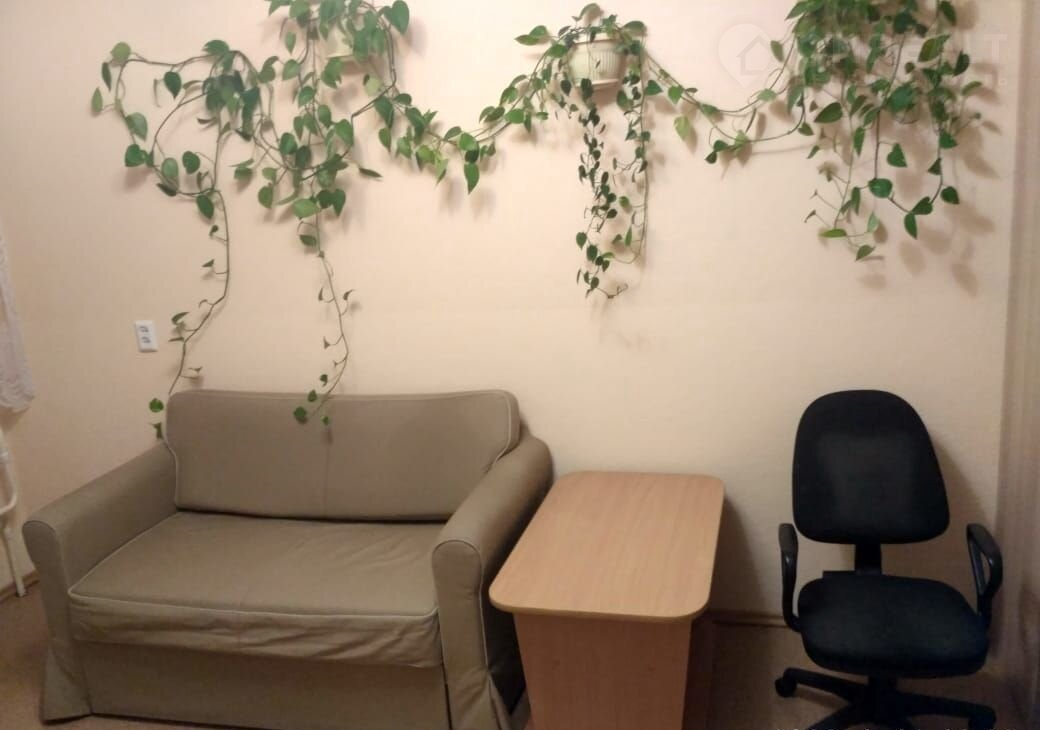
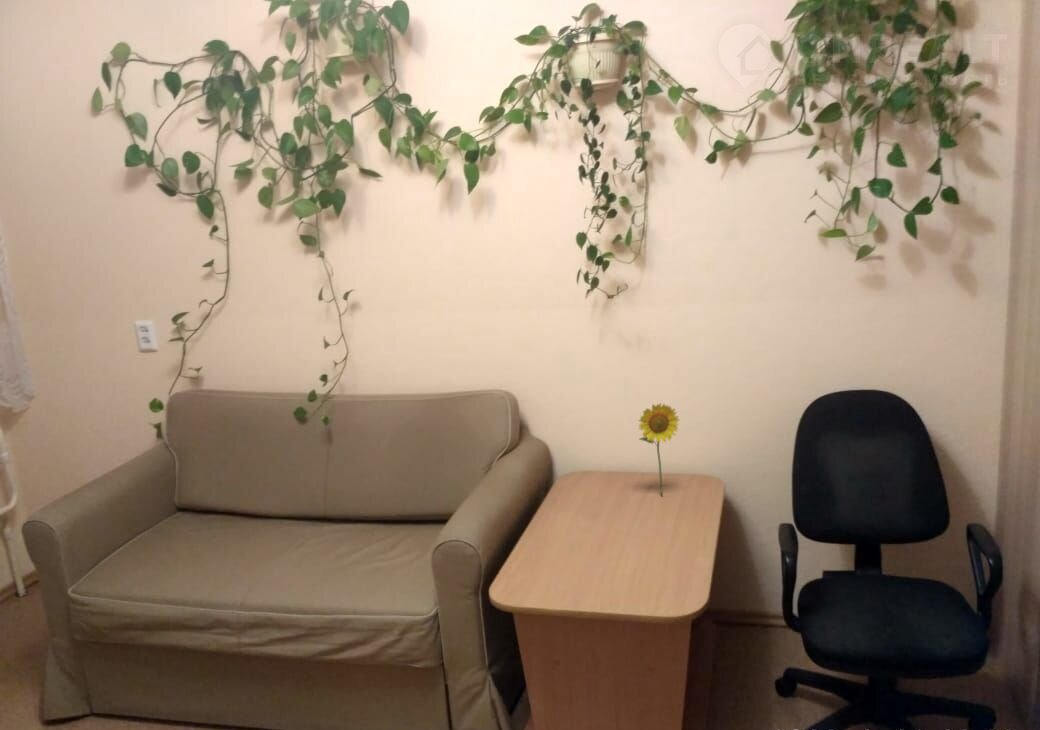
+ flower [637,402,681,497]
